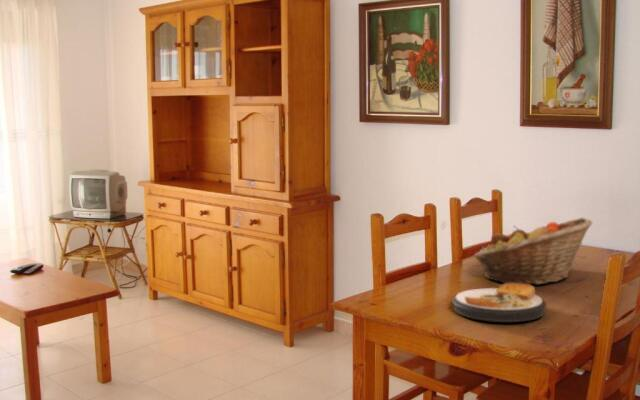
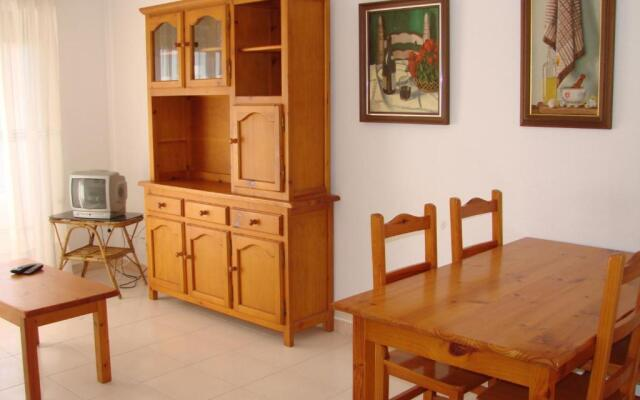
- fruit basket [472,217,593,285]
- plate [451,283,548,323]
